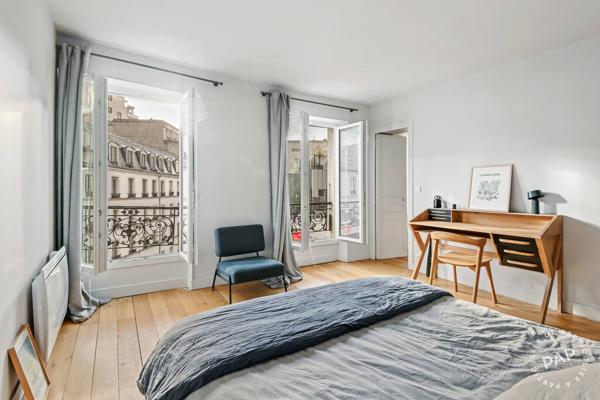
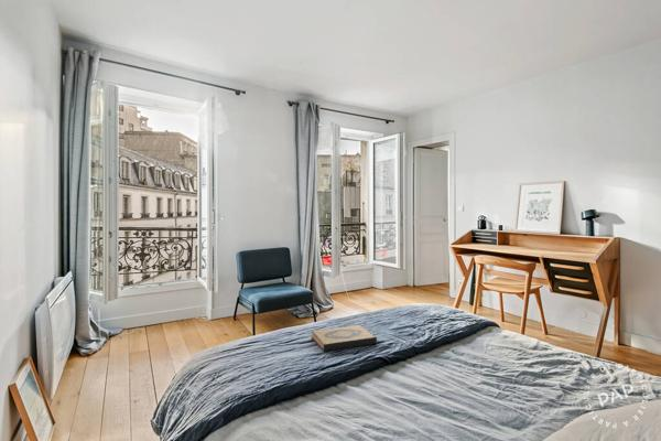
+ hardback book [310,324,378,352]
